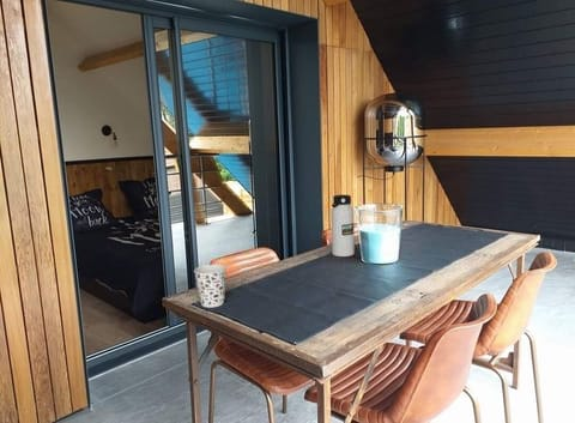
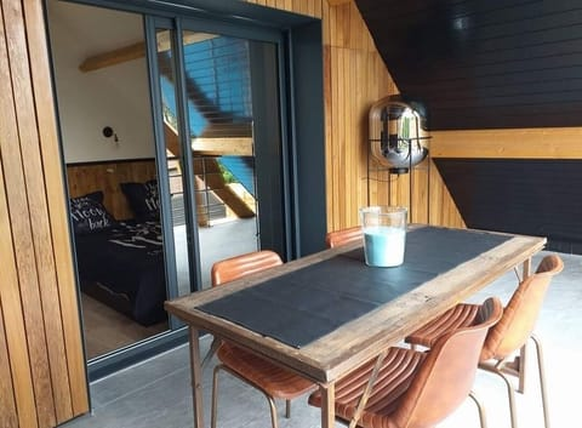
- cup [193,264,228,308]
- water bottle [331,194,356,258]
